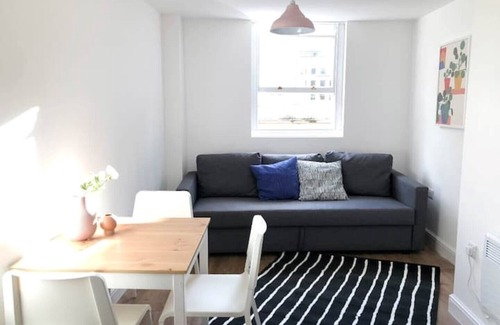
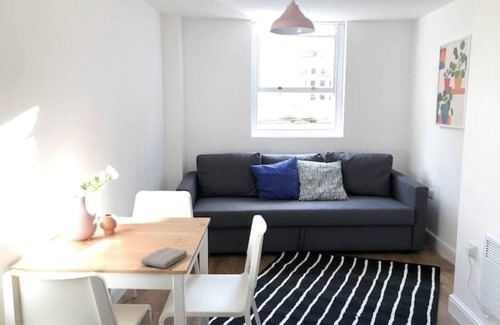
+ washcloth [140,246,188,269]
